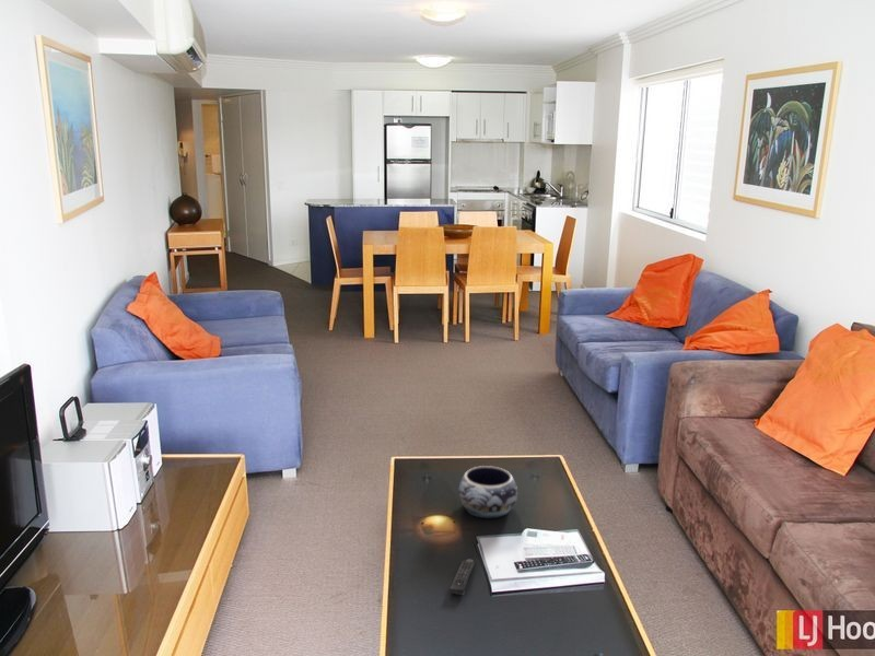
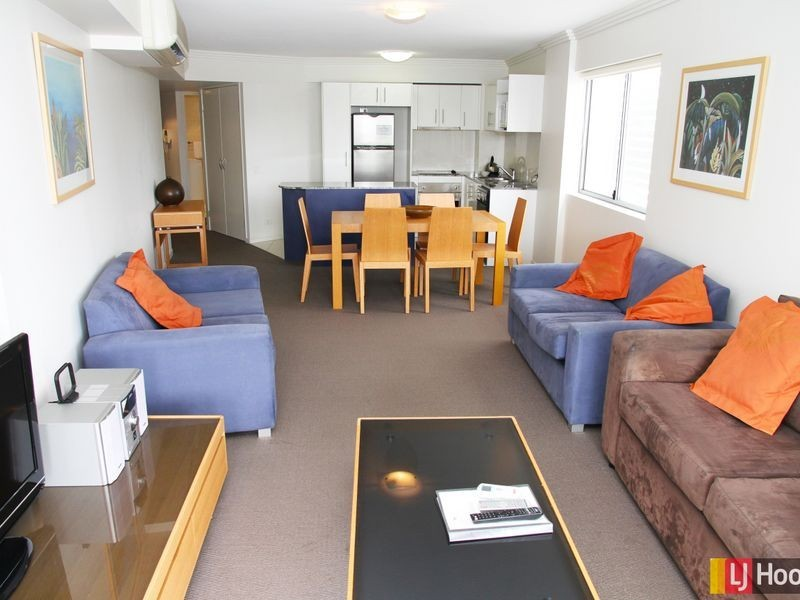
- decorative bowl [457,465,518,519]
- remote control [448,558,476,596]
